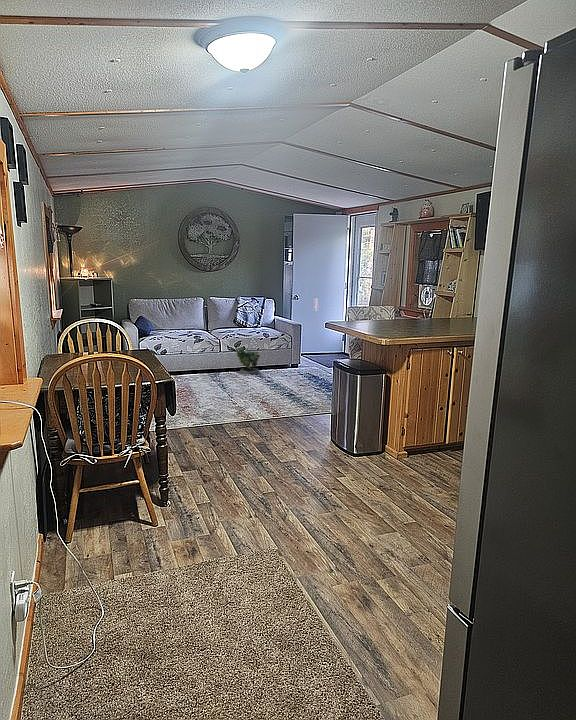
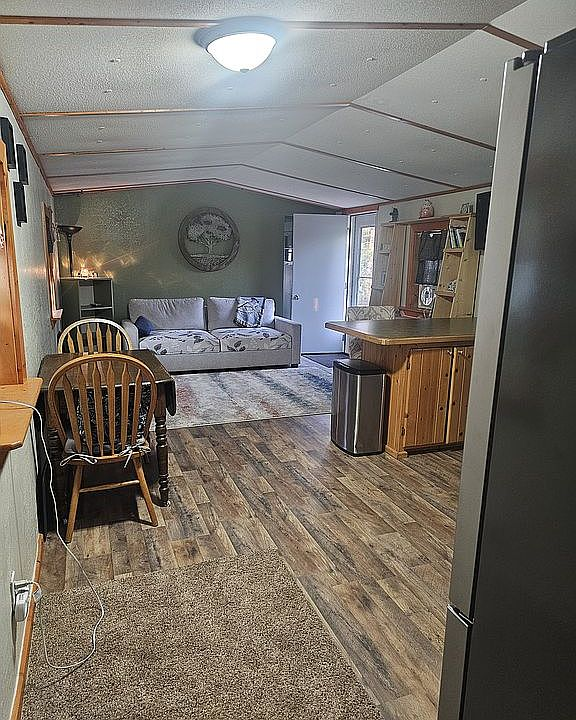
- potted plant [235,345,262,375]
